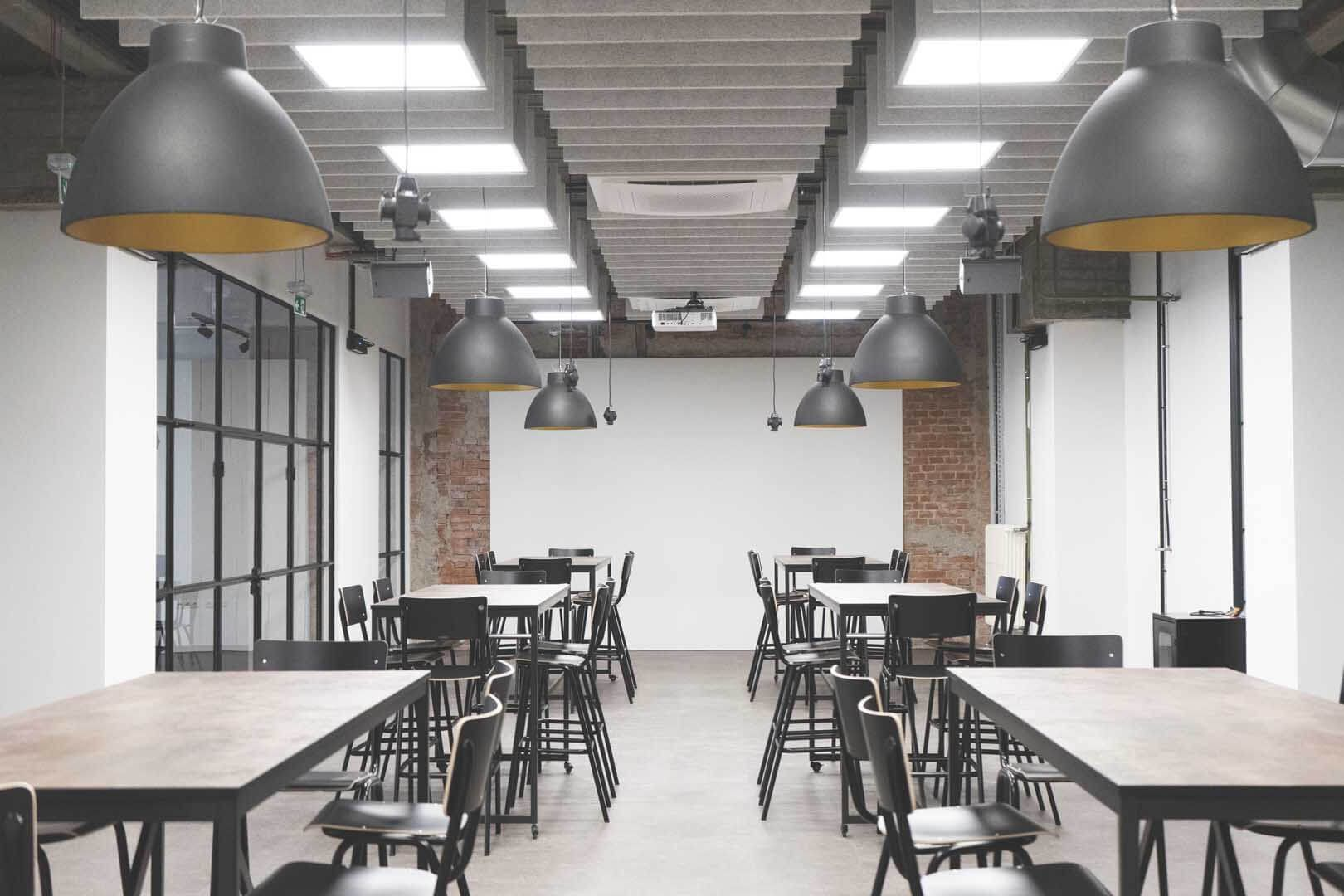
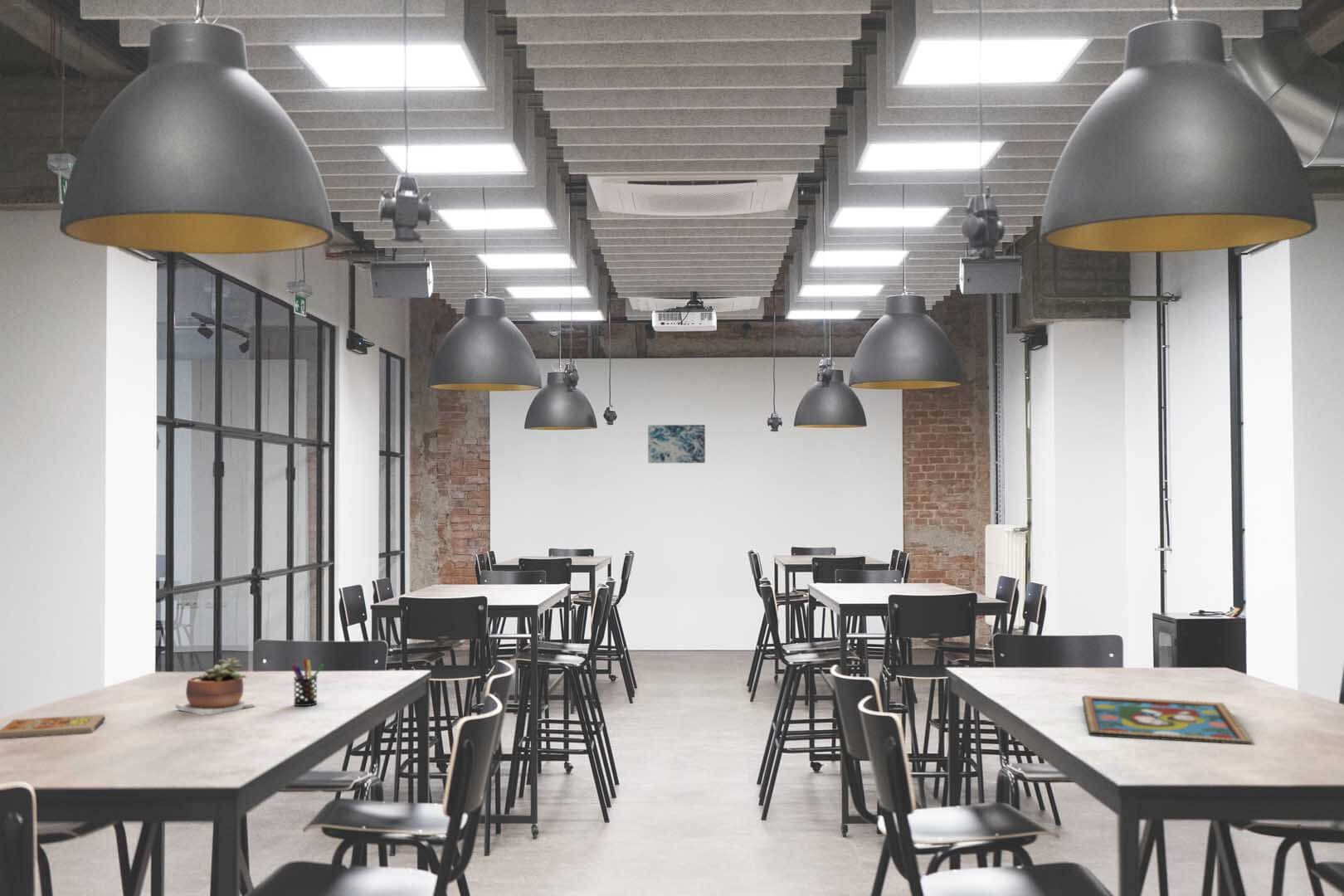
+ succulent plant [174,657,257,716]
+ framed painting [1081,694,1254,745]
+ wall art [647,424,706,464]
+ notebook [0,713,106,739]
+ pen holder [290,658,324,707]
